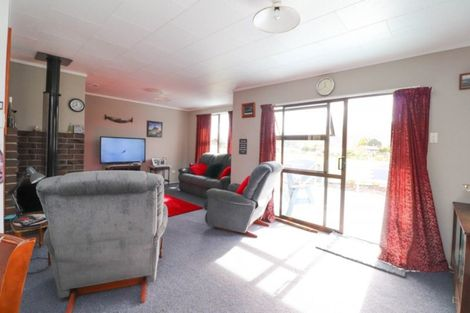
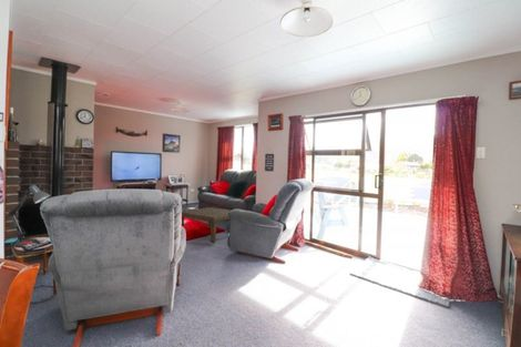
+ coffee table [181,206,232,245]
